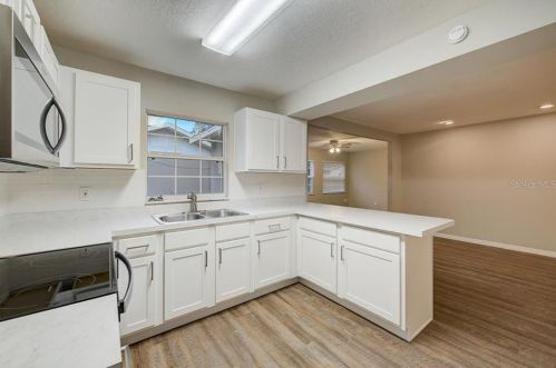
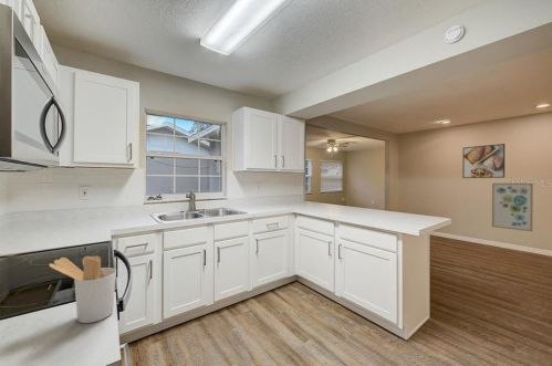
+ wall art [491,182,534,232]
+ utensil holder [48,254,117,324]
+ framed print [461,143,506,179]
